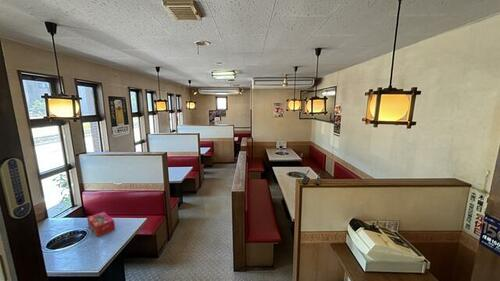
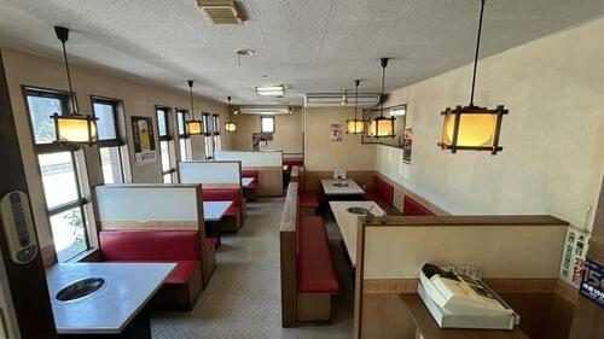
- tissue box [86,211,116,237]
